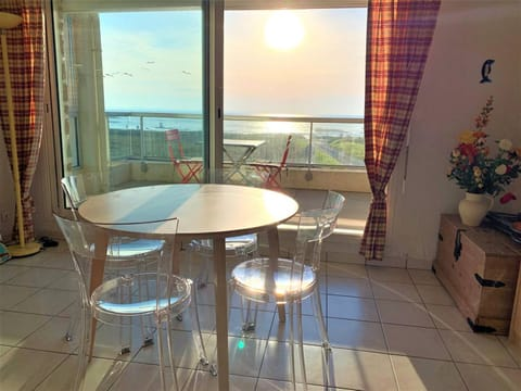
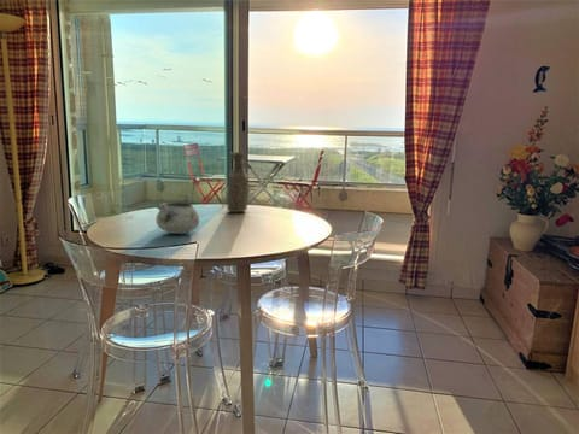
+ decorative bowl [154,193,200,235]
+ vase [226,151,251,213]
